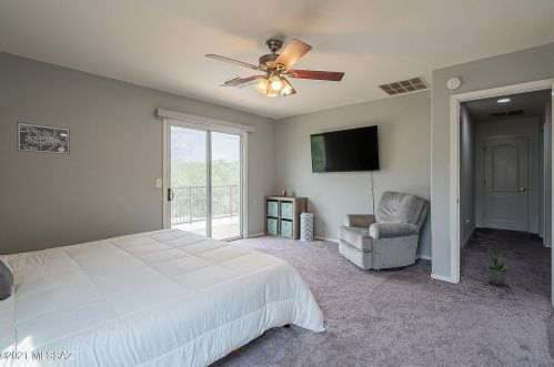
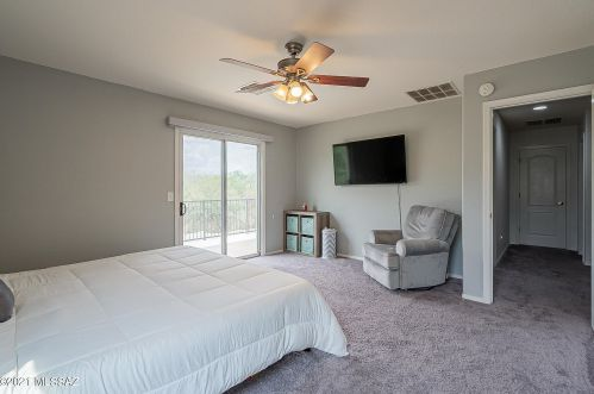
- potted plant [487,248,510,286]
- wall art [16,121,71,155]
